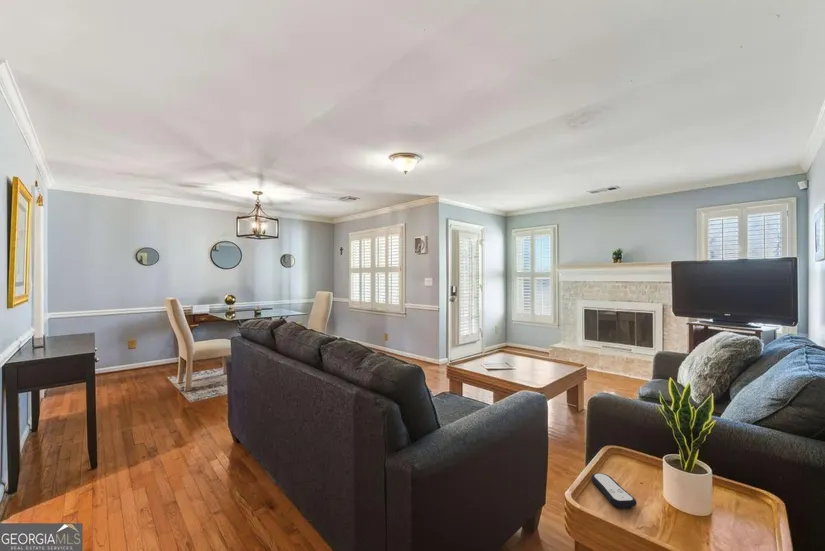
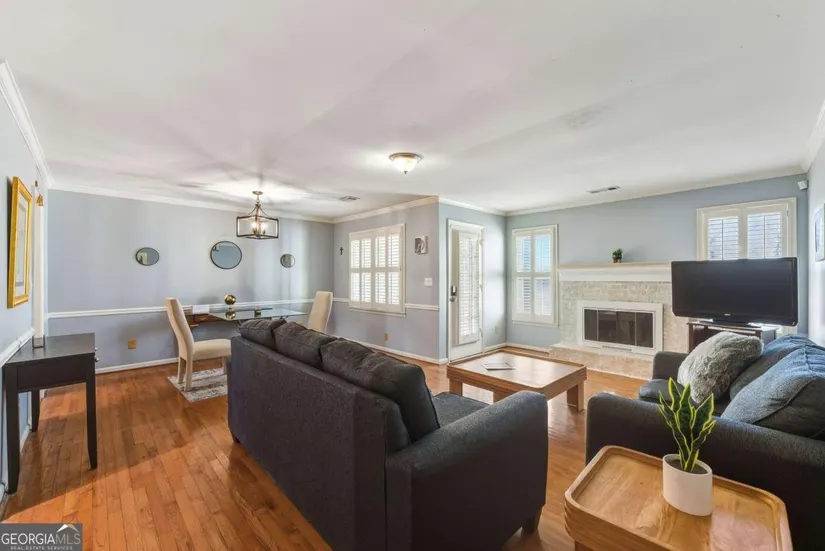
- remote control [590,472,638,509]
